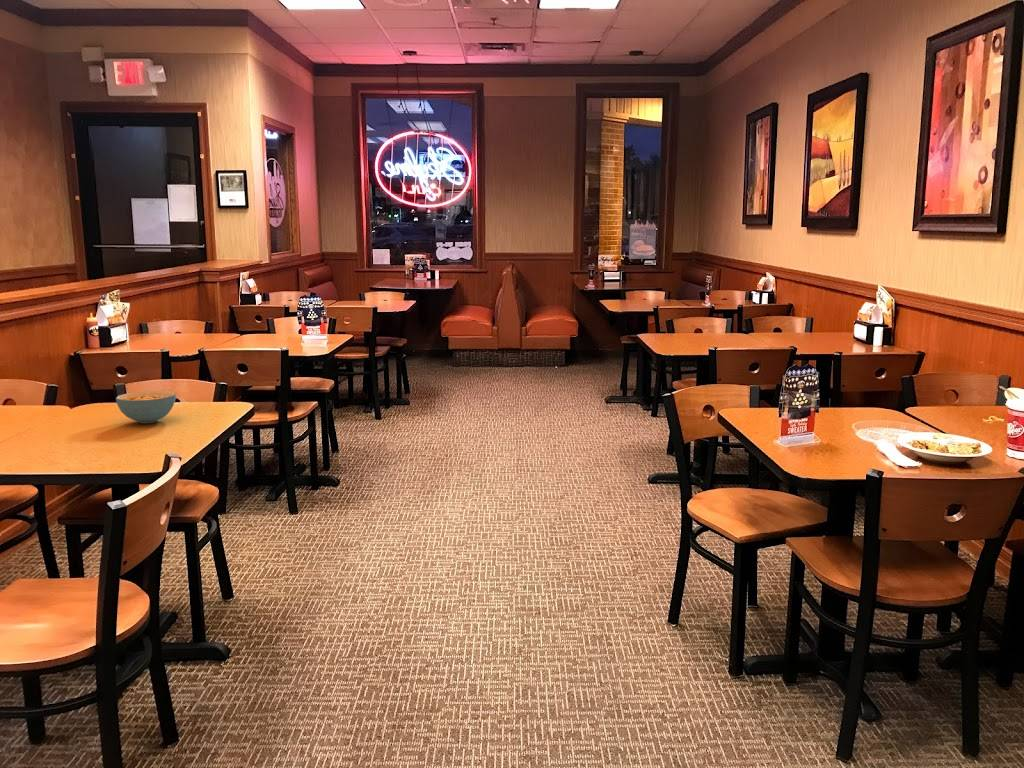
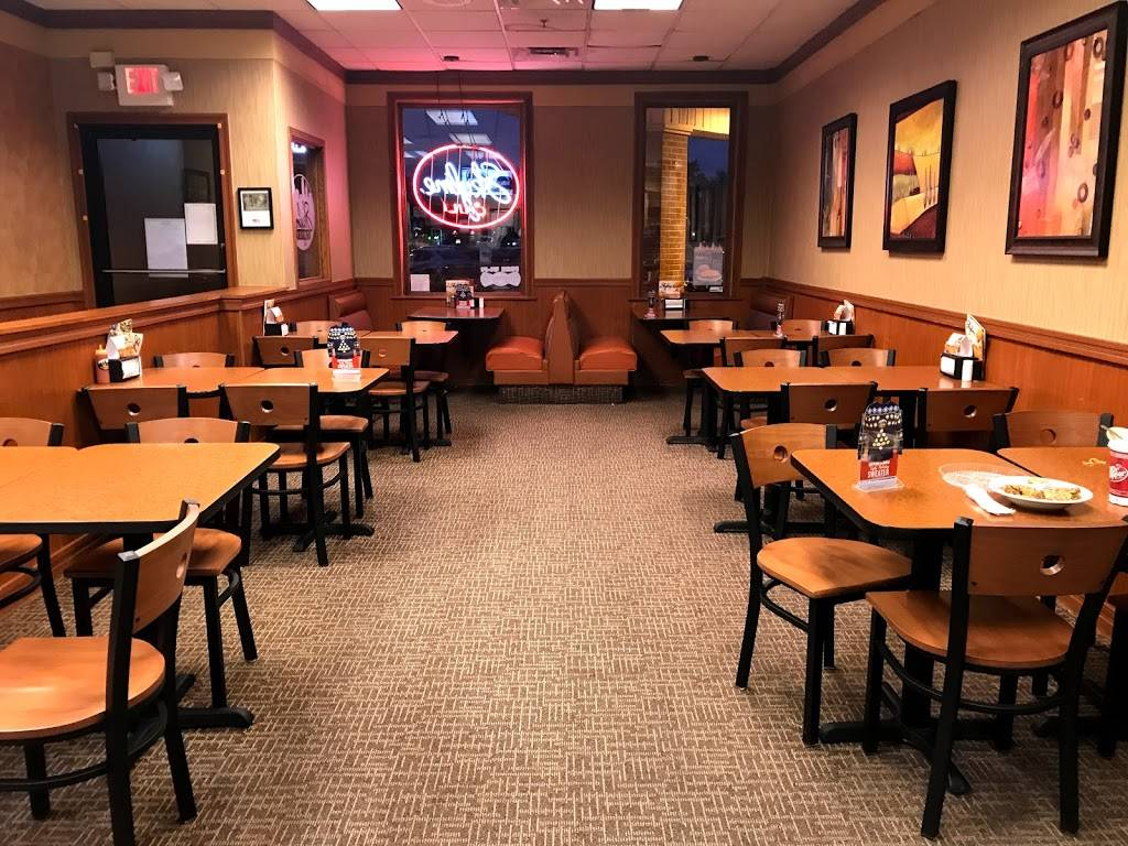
- cereal bowl [115,390,177,424]
